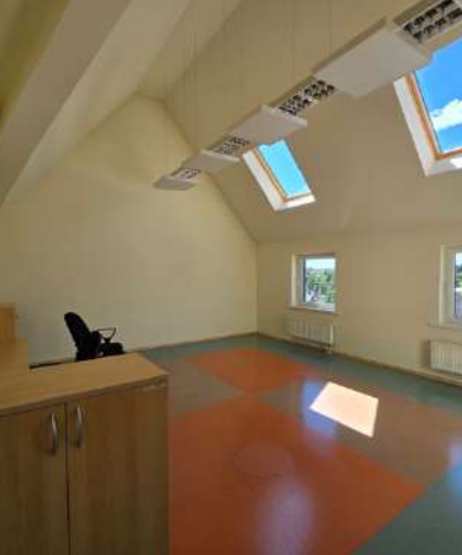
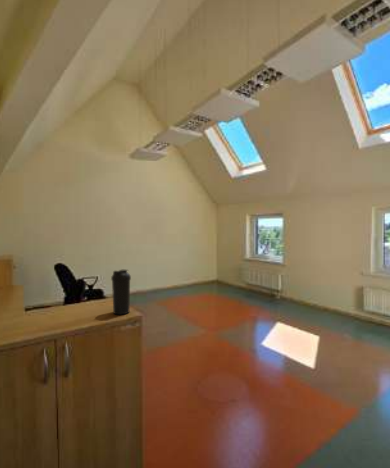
+ water bottle [110,269,132,316]
